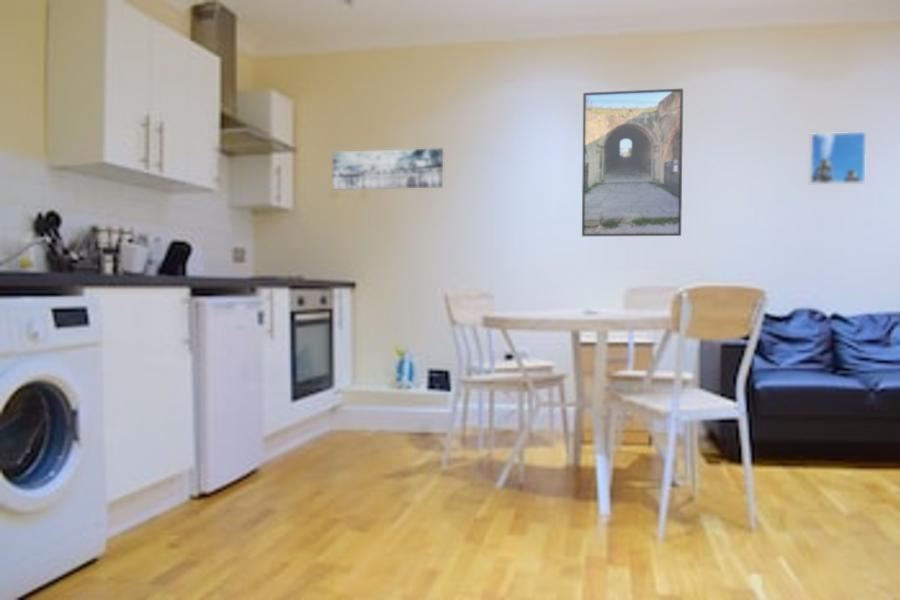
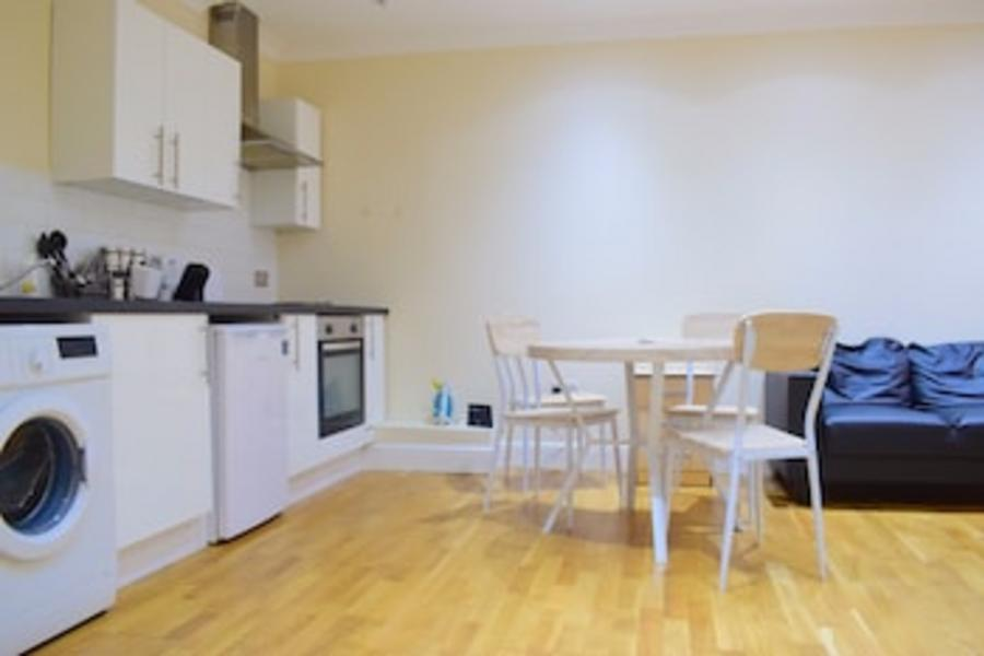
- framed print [581,87,684,237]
- wall art [332,148,444,190]
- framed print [808,131,867,185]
